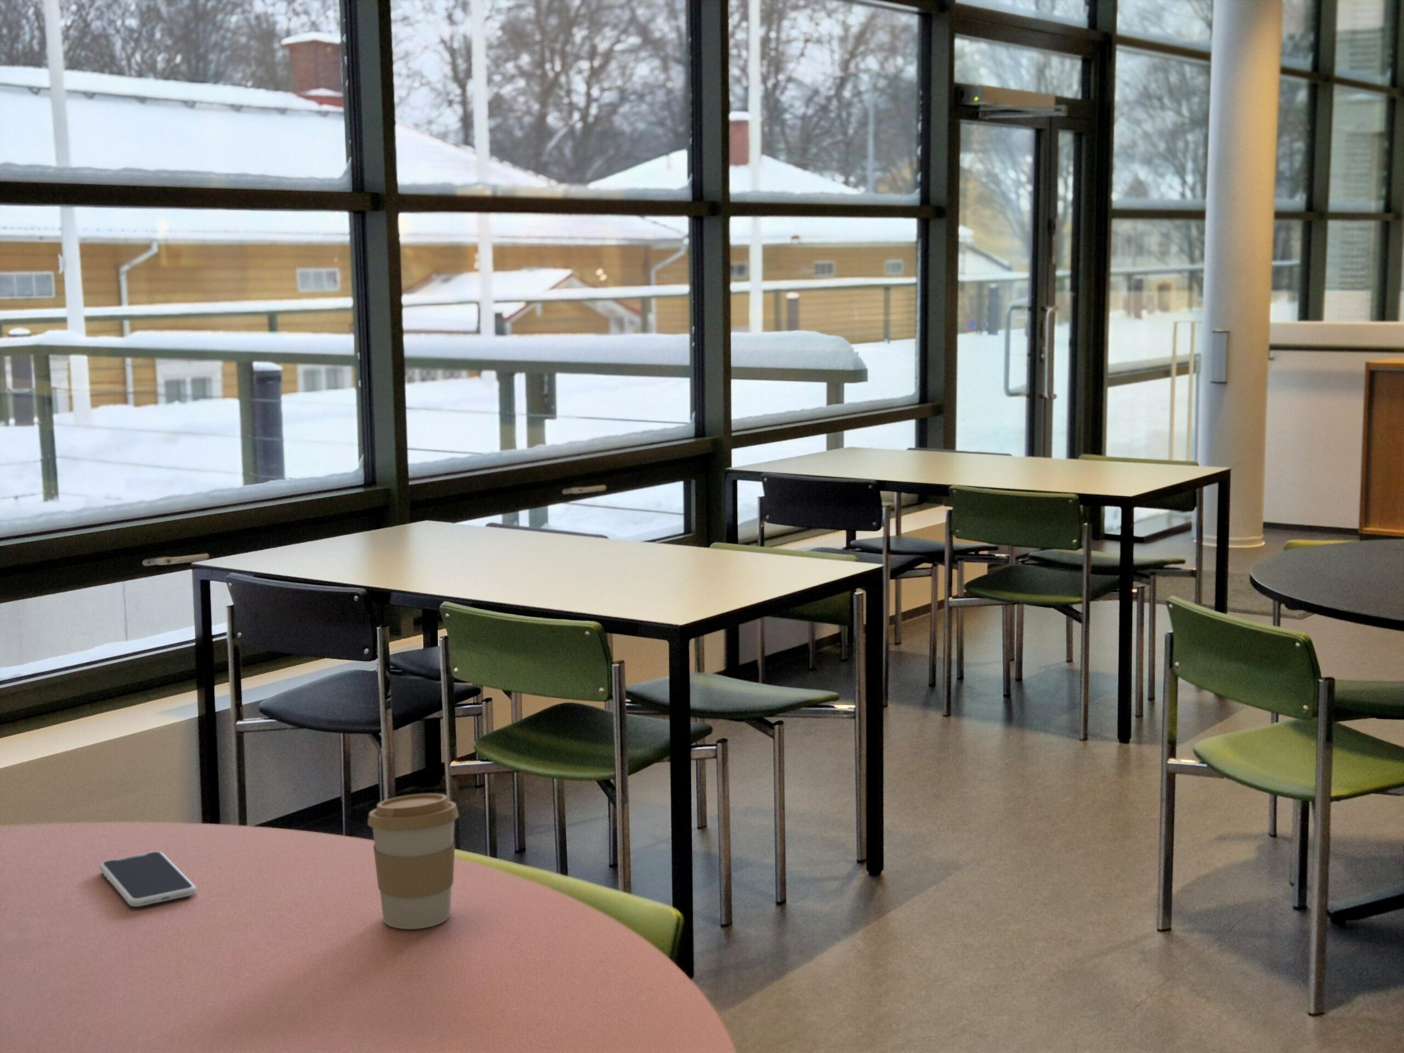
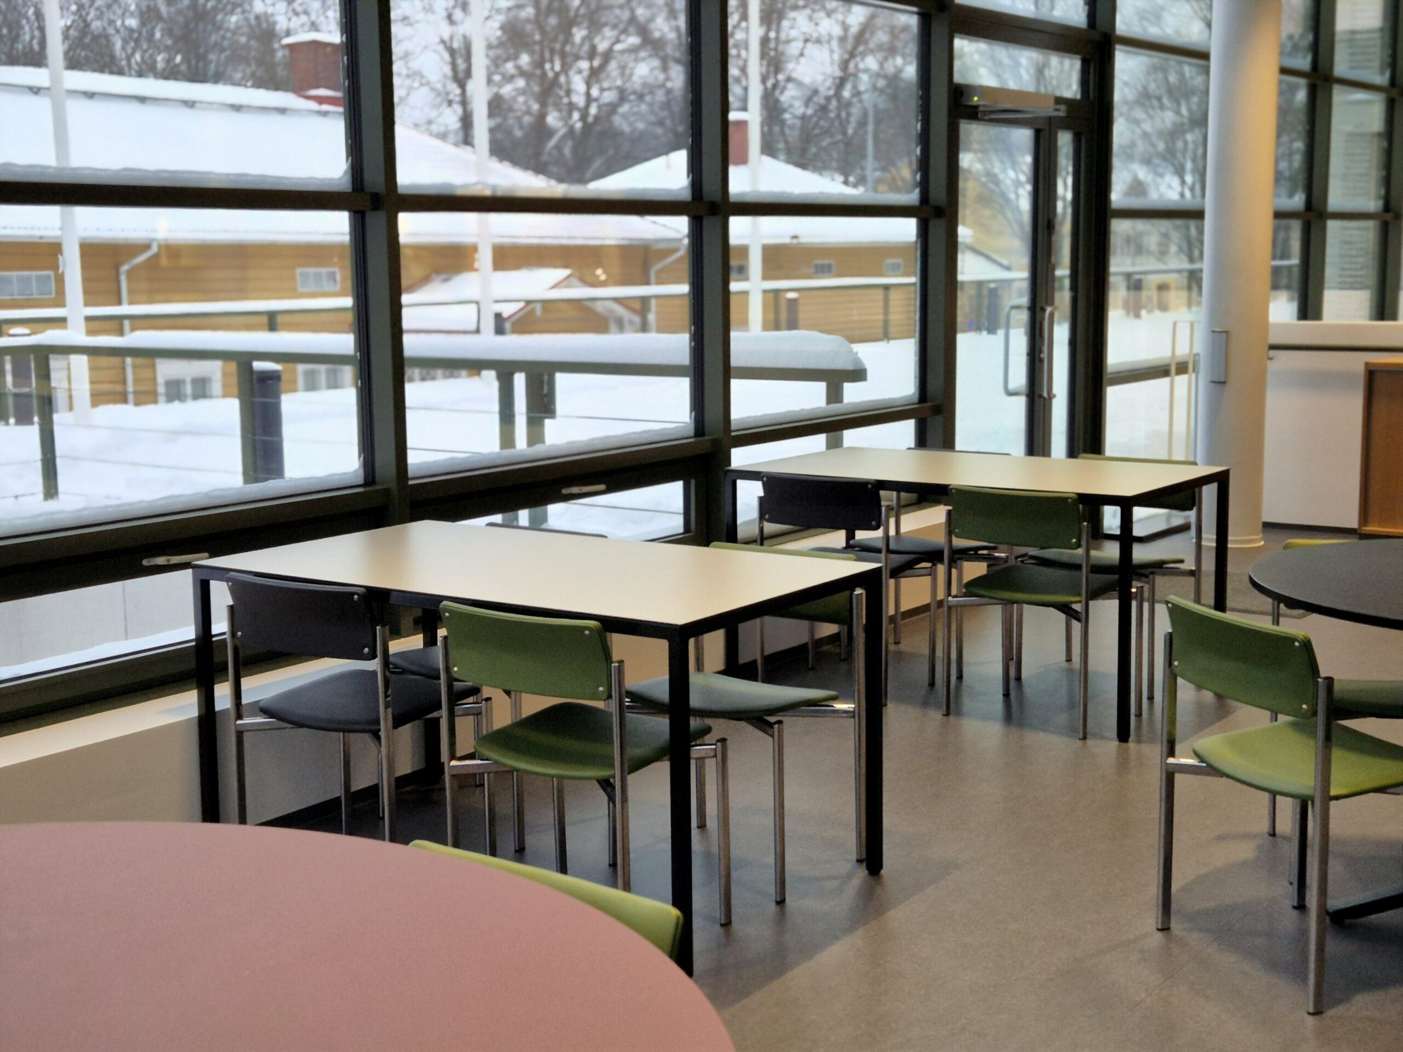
- smartphone [98,852,197,907]
- coffee cup [367,793,459,929]
